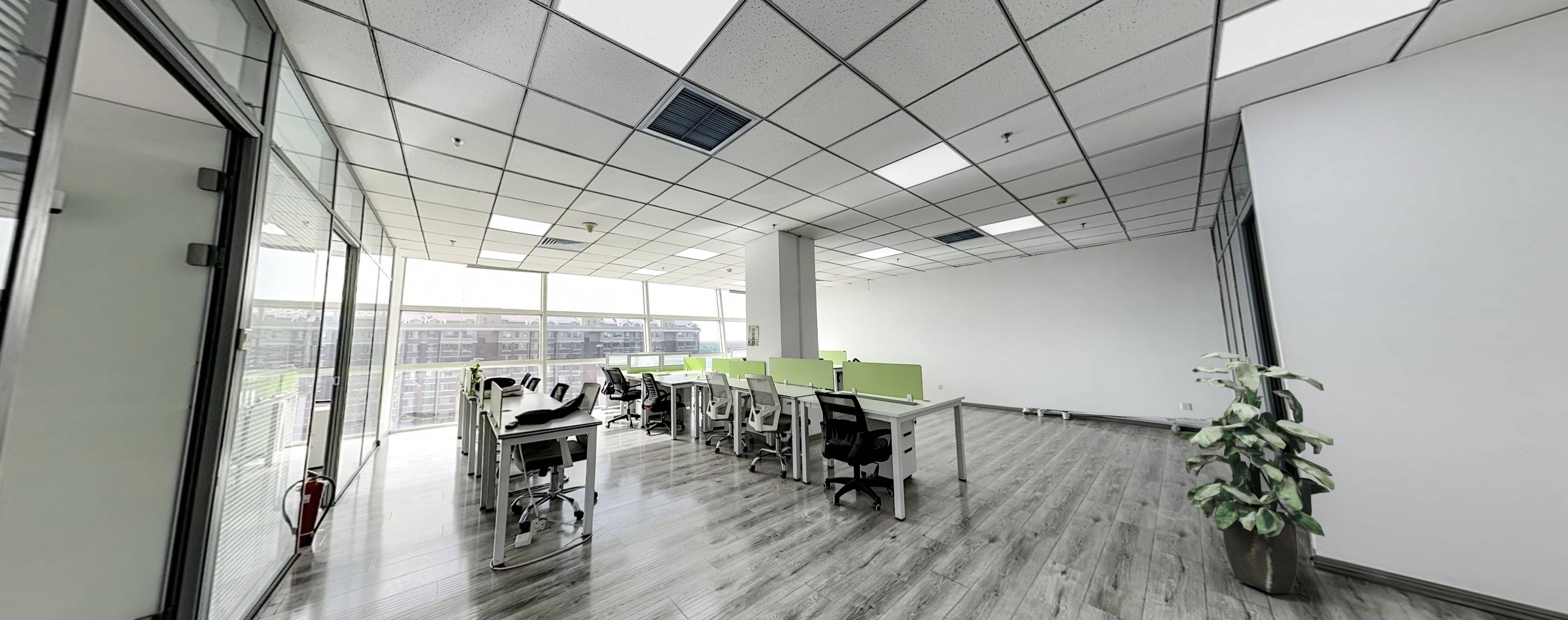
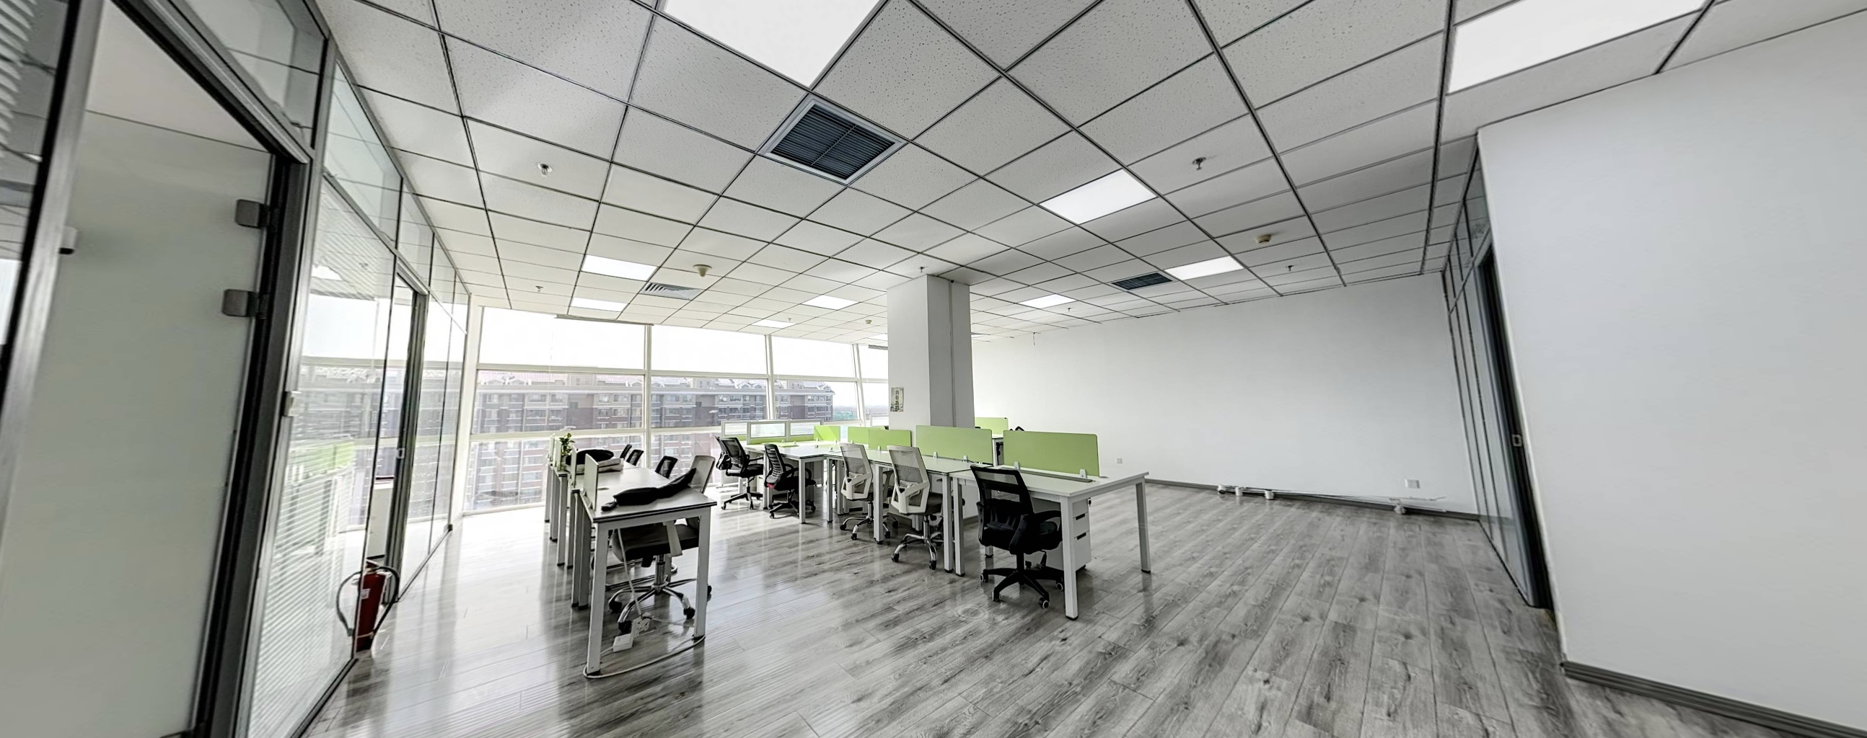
- indoor plant [1167,352,1335,594]
